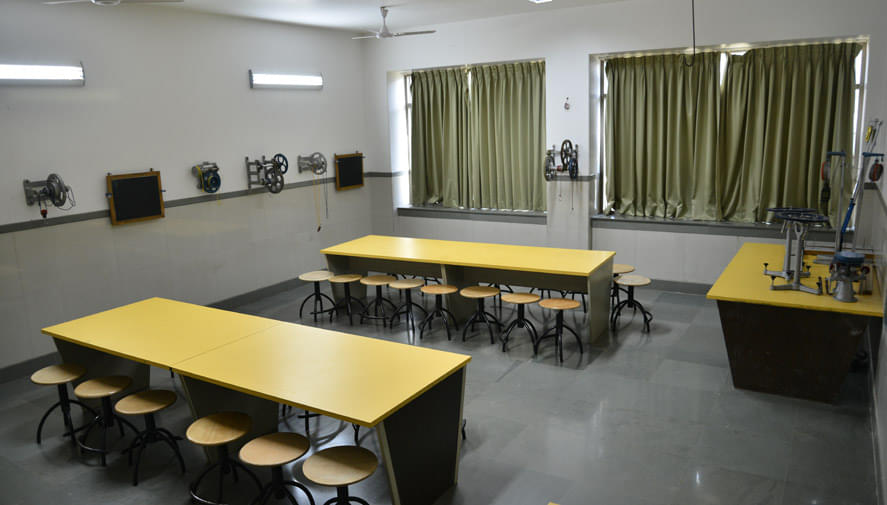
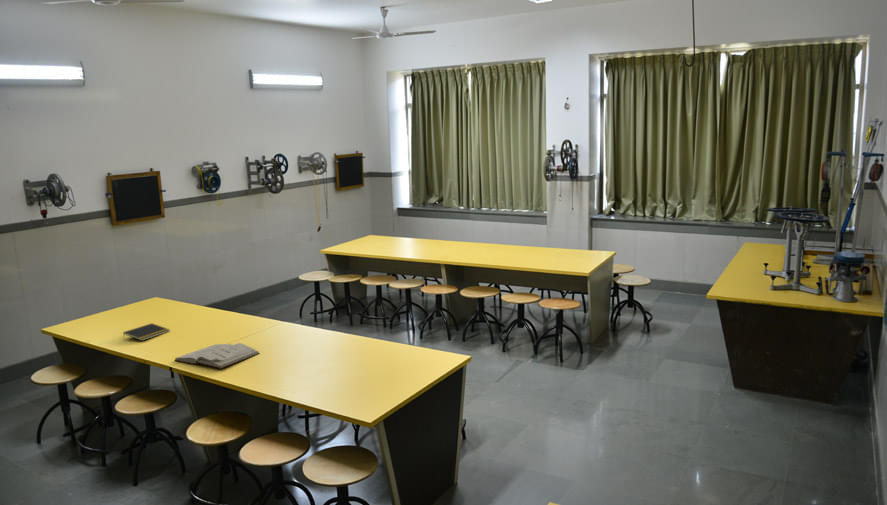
+ book [173,342,261,369]
+ notepad [122,322,171,342]
